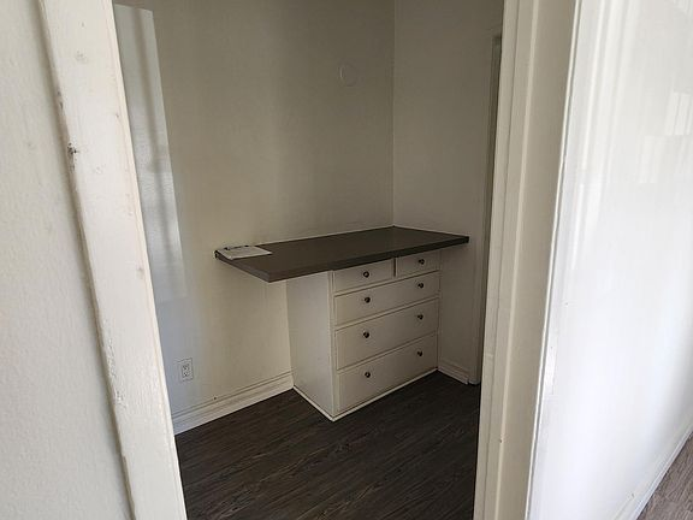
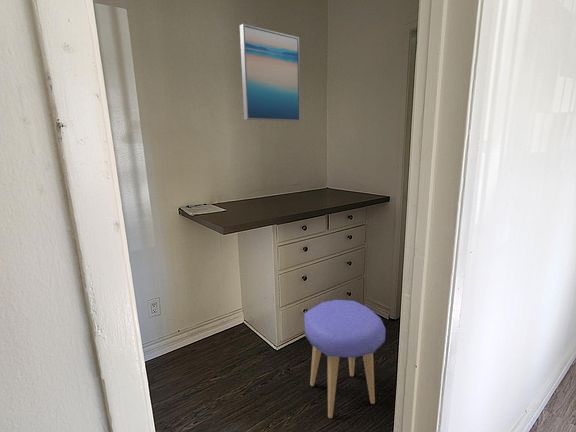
+ wall art [239,23,301,122]
+ stool [303,299,387,419]
